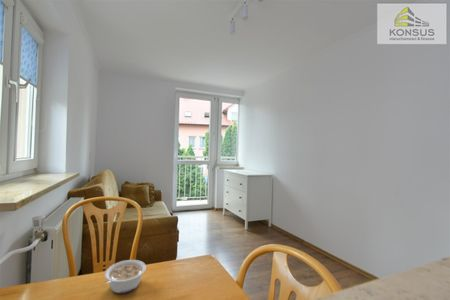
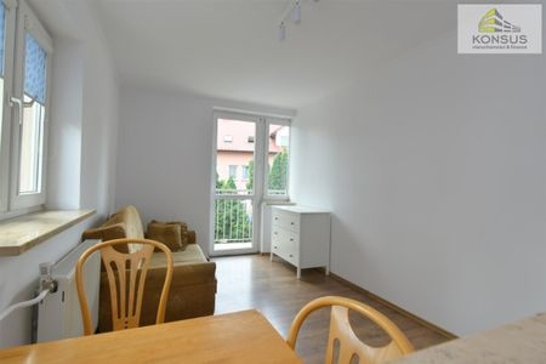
- legume [103,259,147,294]
